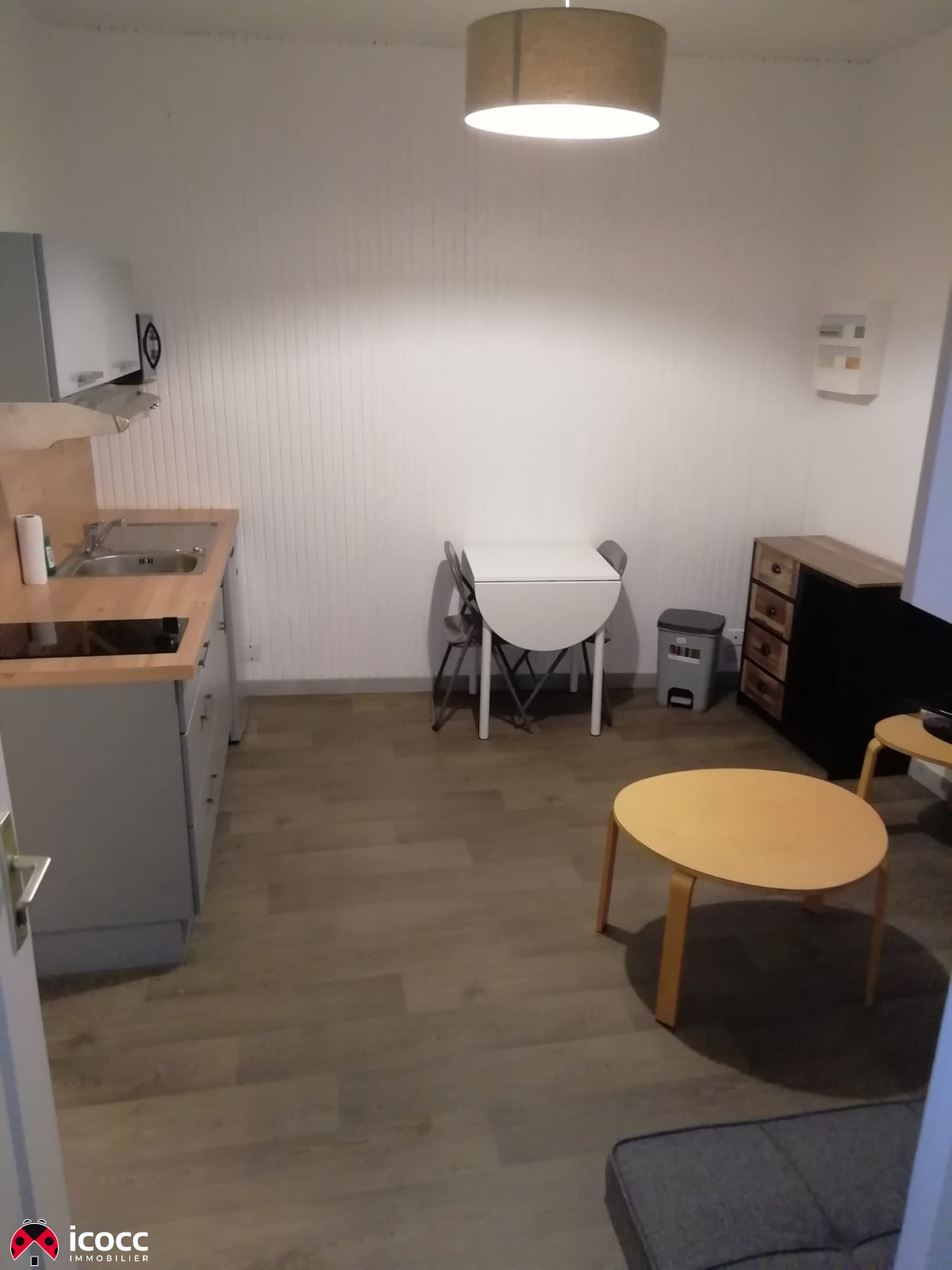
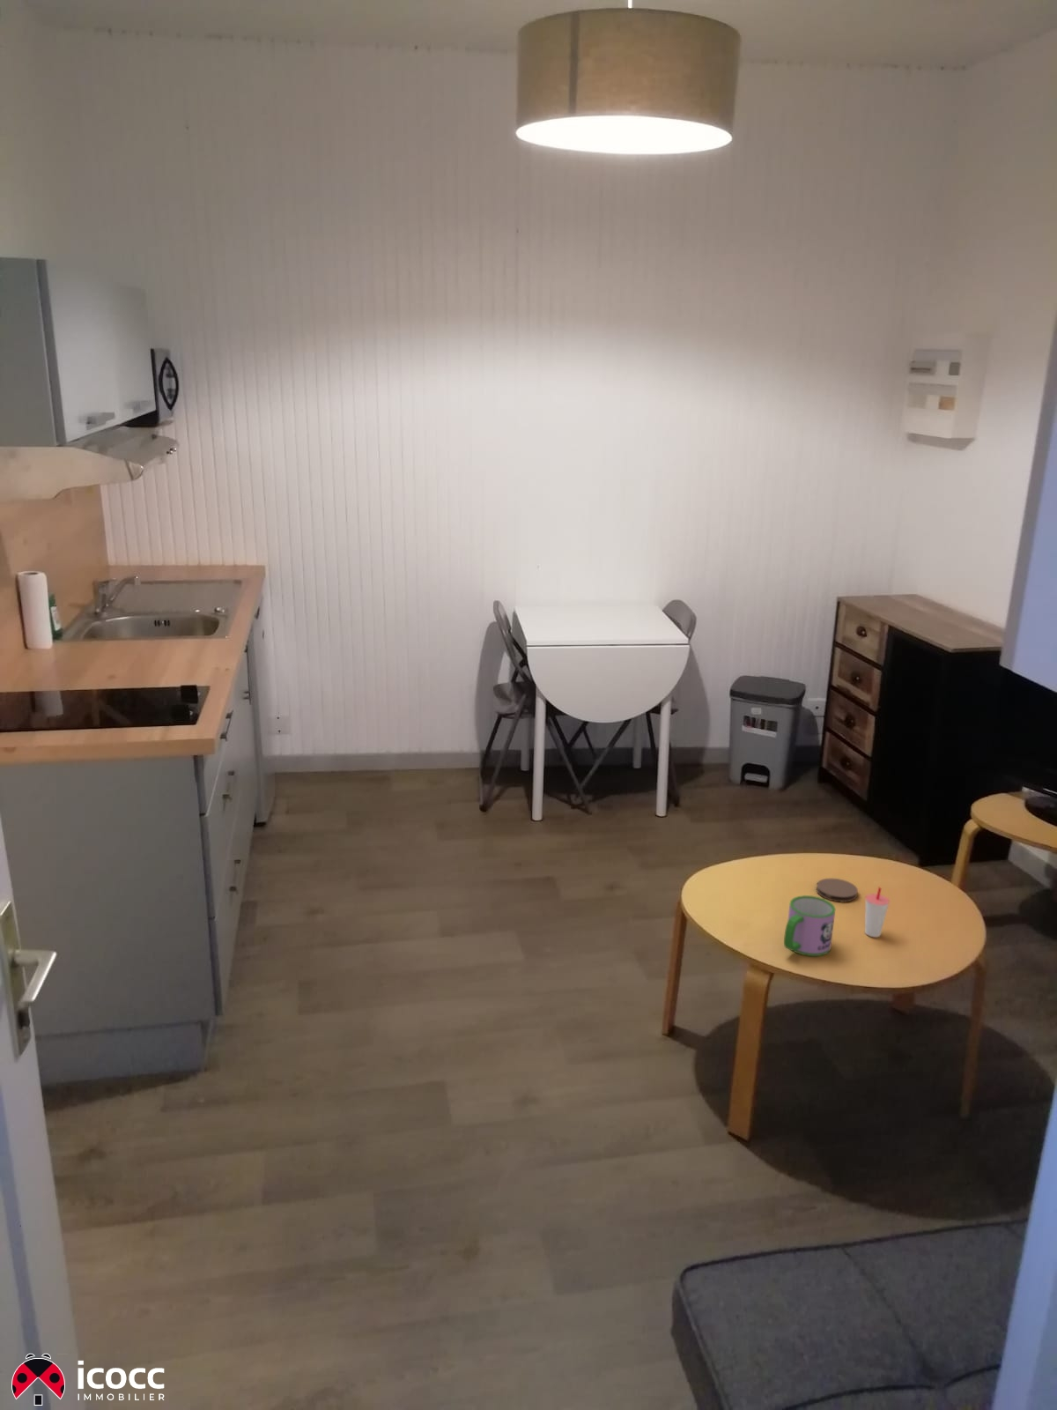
+ cup [864,887,890,938]
+ mug [783,895,837,957]
+ coaster [816,878,859,903]
